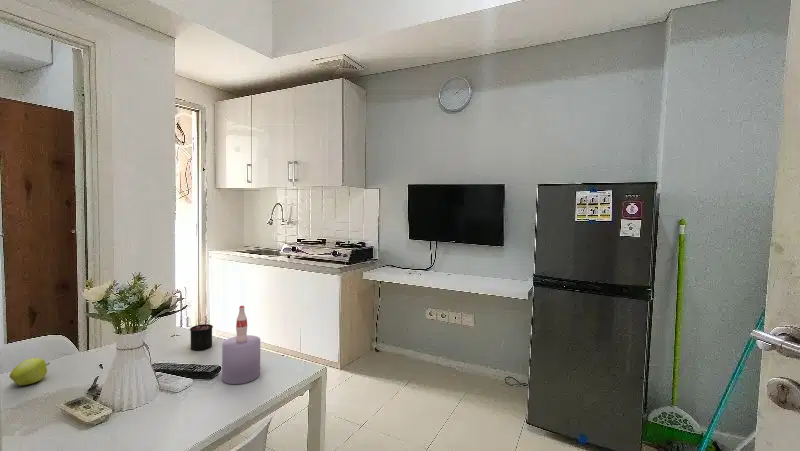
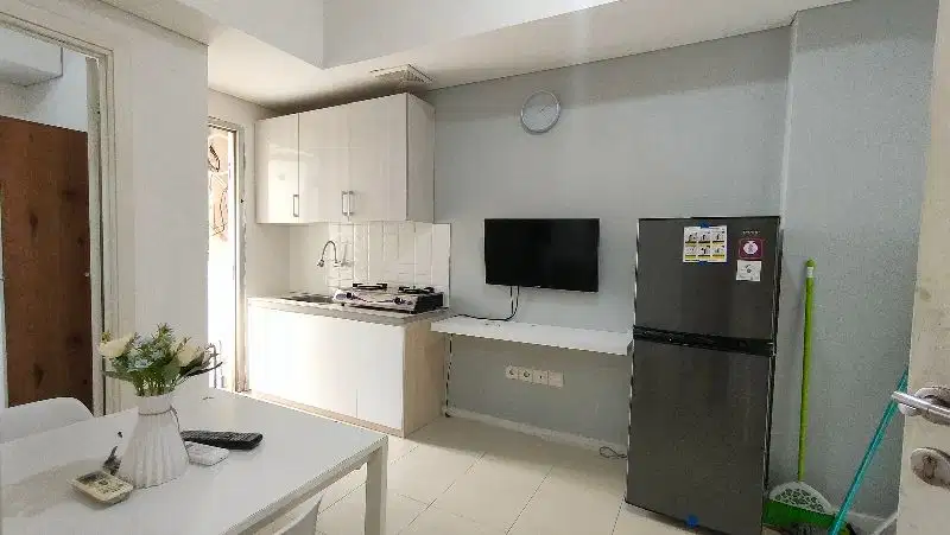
- candle [189,315,214,351]
- apple [9,357,51,386]
- bottle [221,305,261,385]
